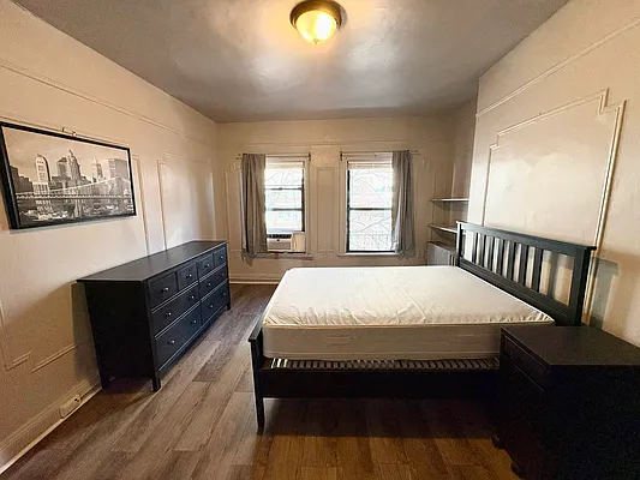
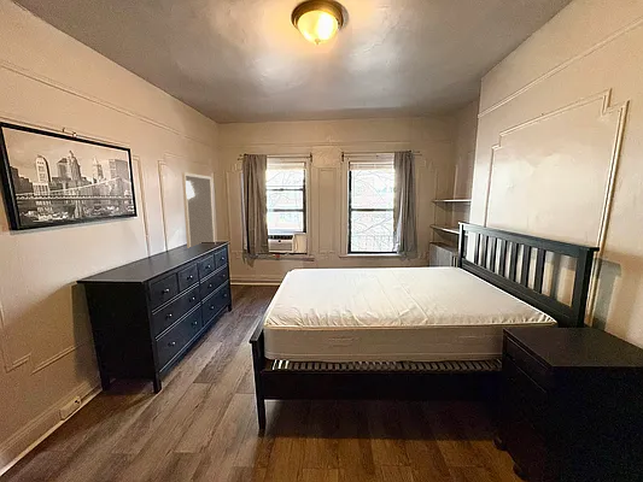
+ home mirror [181,171,216,249]
